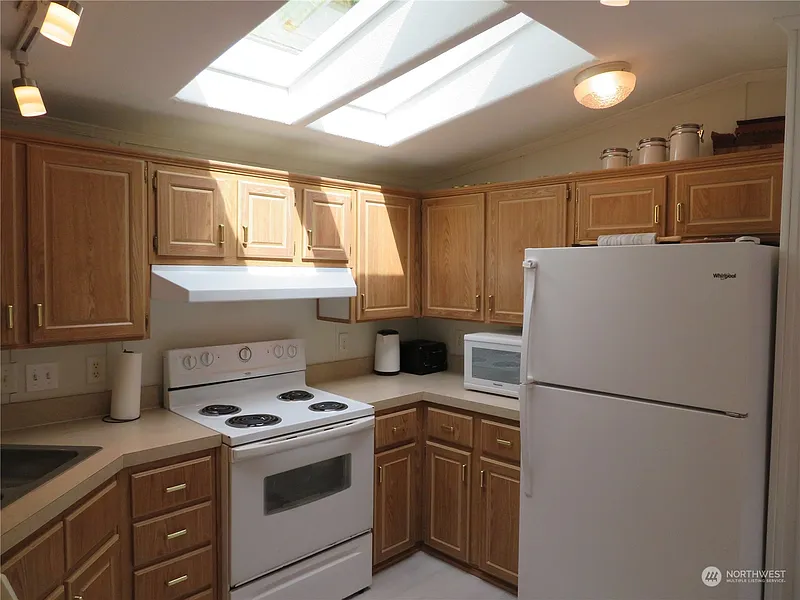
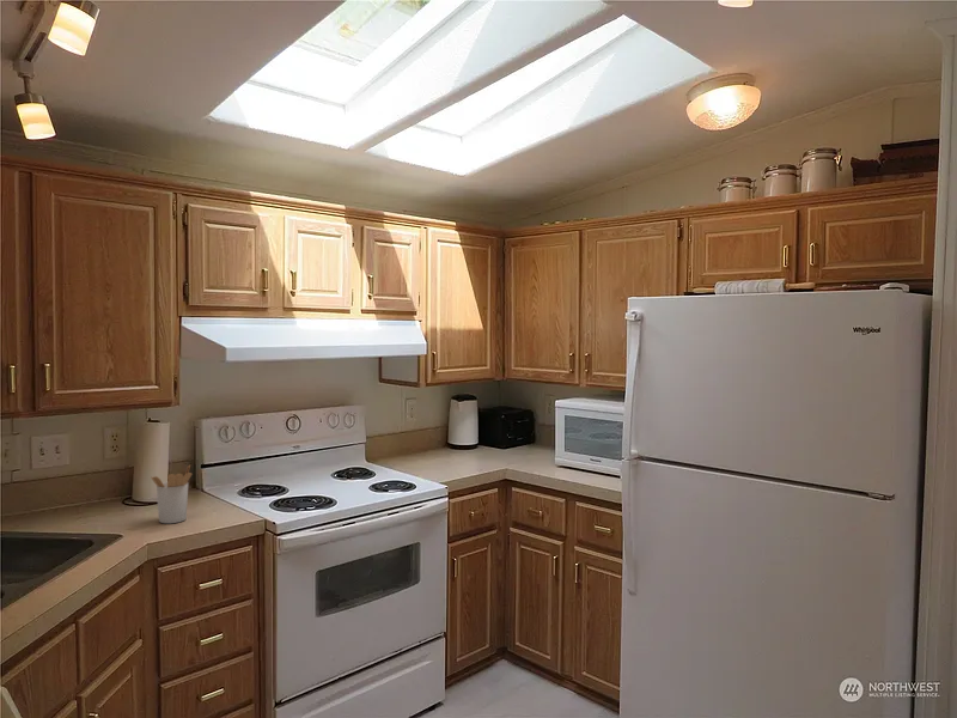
+ utensil holder [150,464,194,524]
